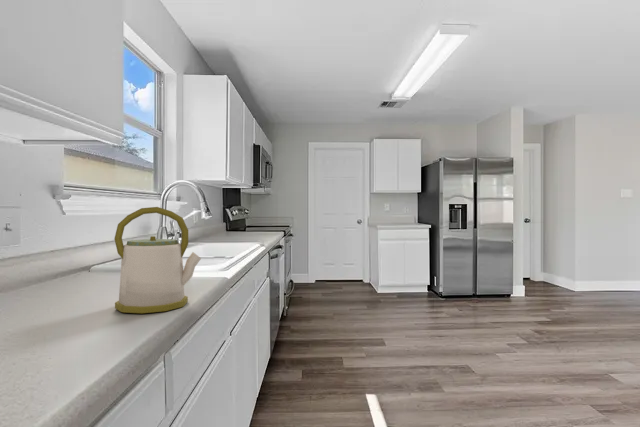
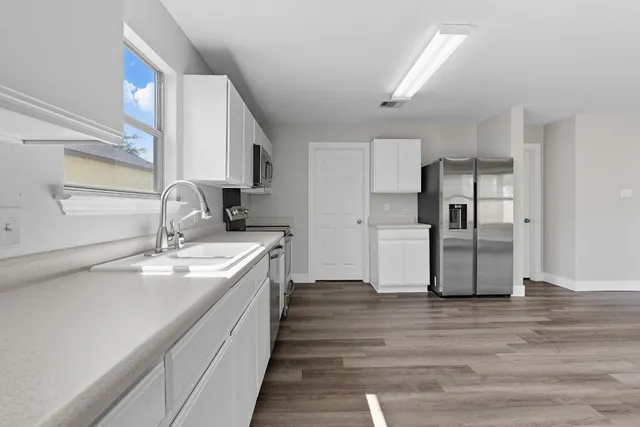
- kettle [113,206,202,314]
